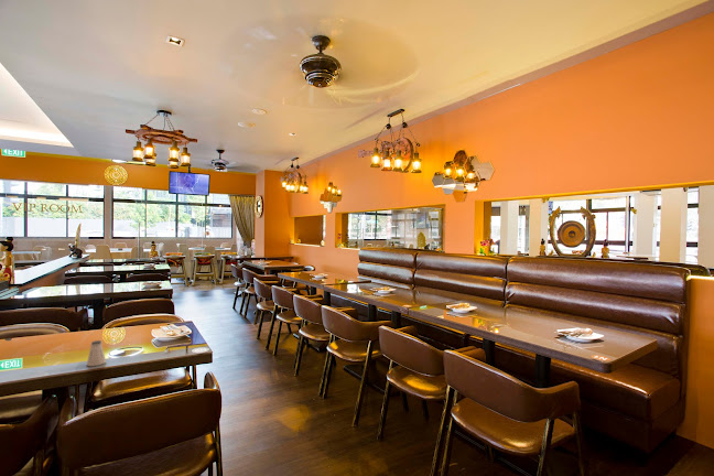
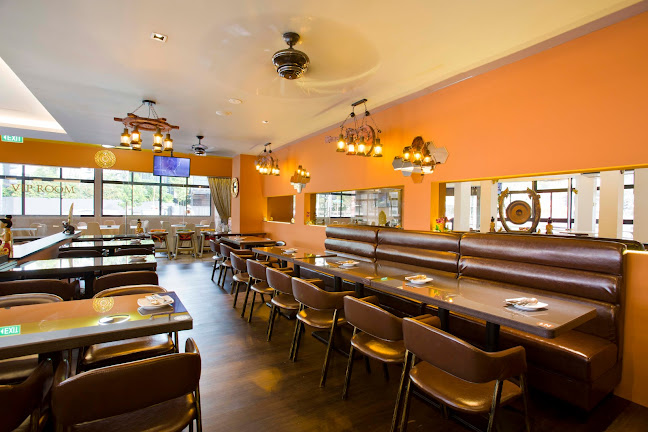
- saltshaker [86,339,107,367]
